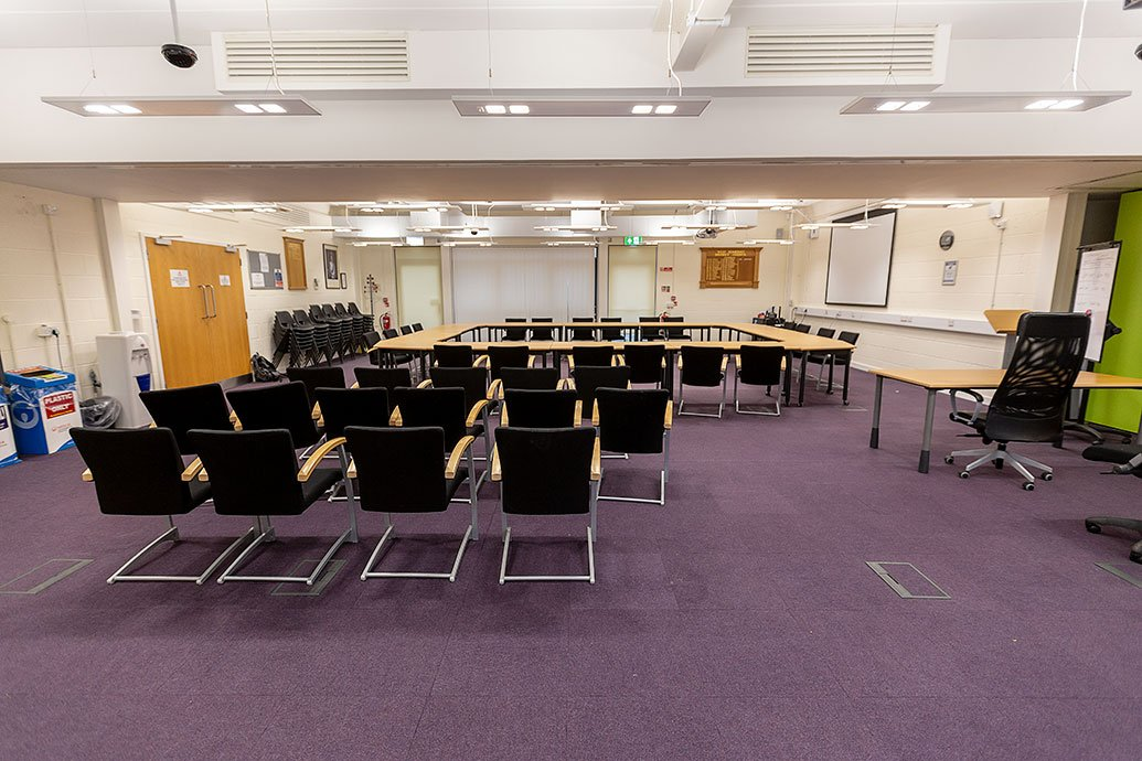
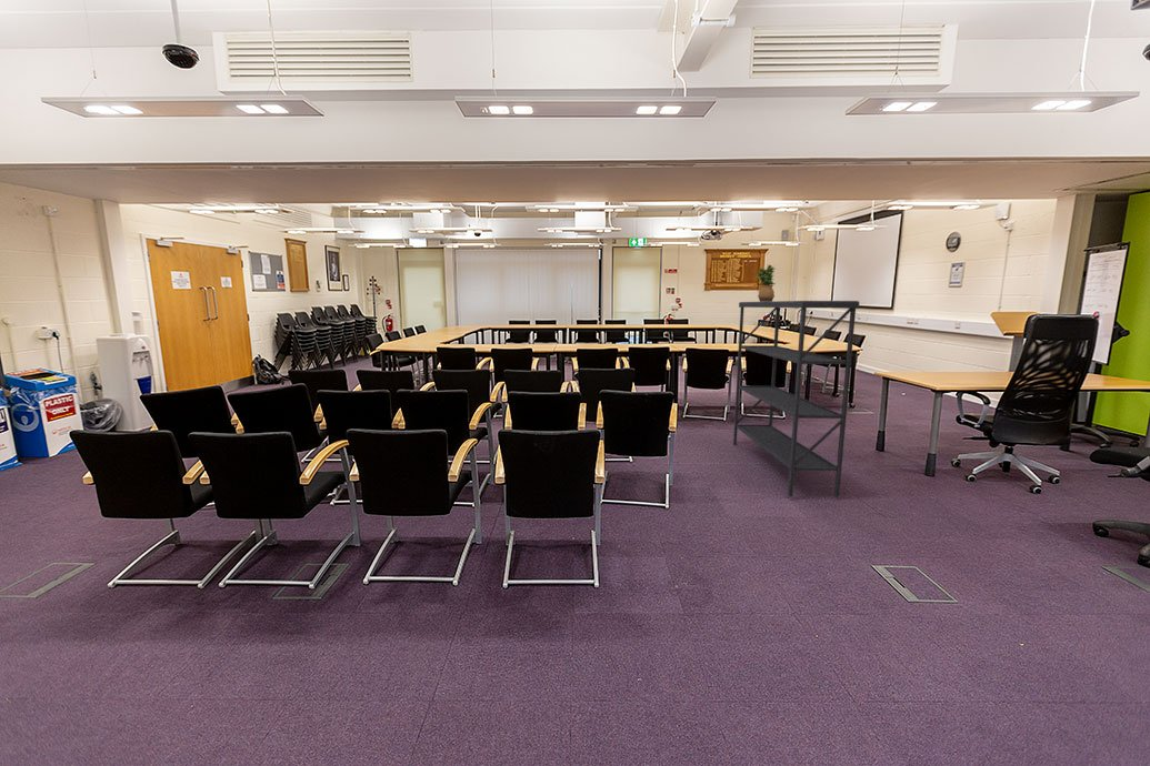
+ shelving unit [732,300,860,498]
+ potted plant [756,264,777,302]
